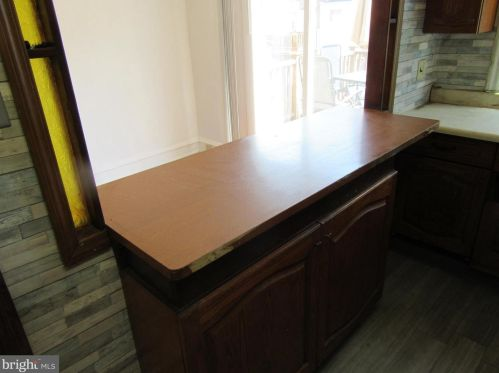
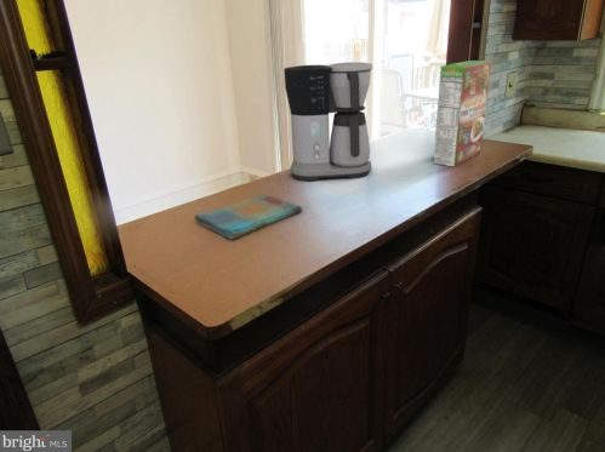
+ cereal box [433,59,492,167]
+ dish towel [193,193,303,241]
+ coffee maker [282,61,373,182]
